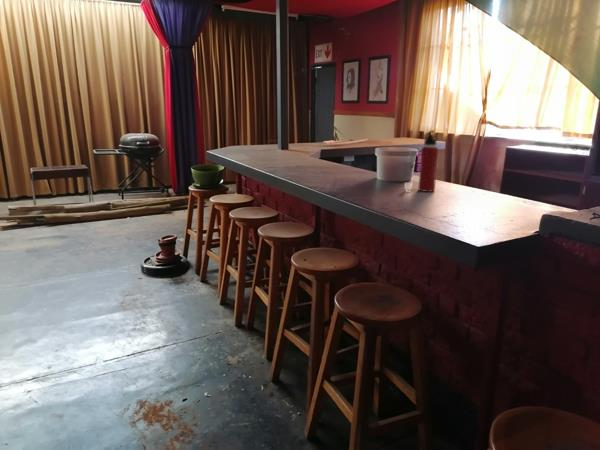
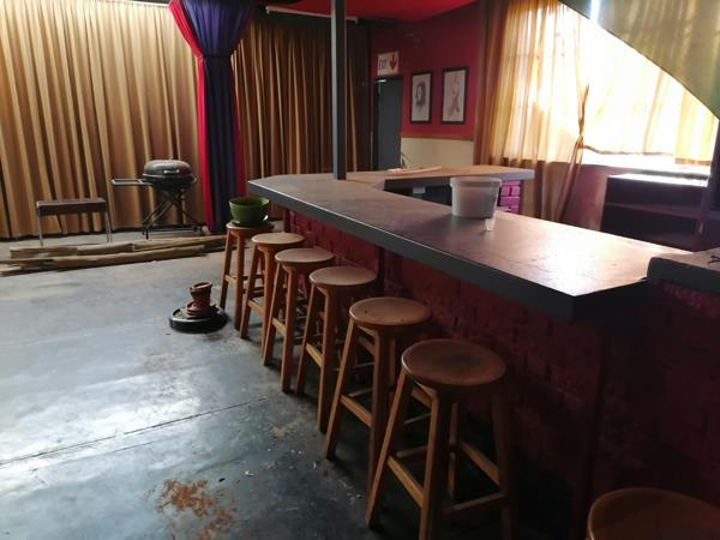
- water bottle [417,129,439,193]
